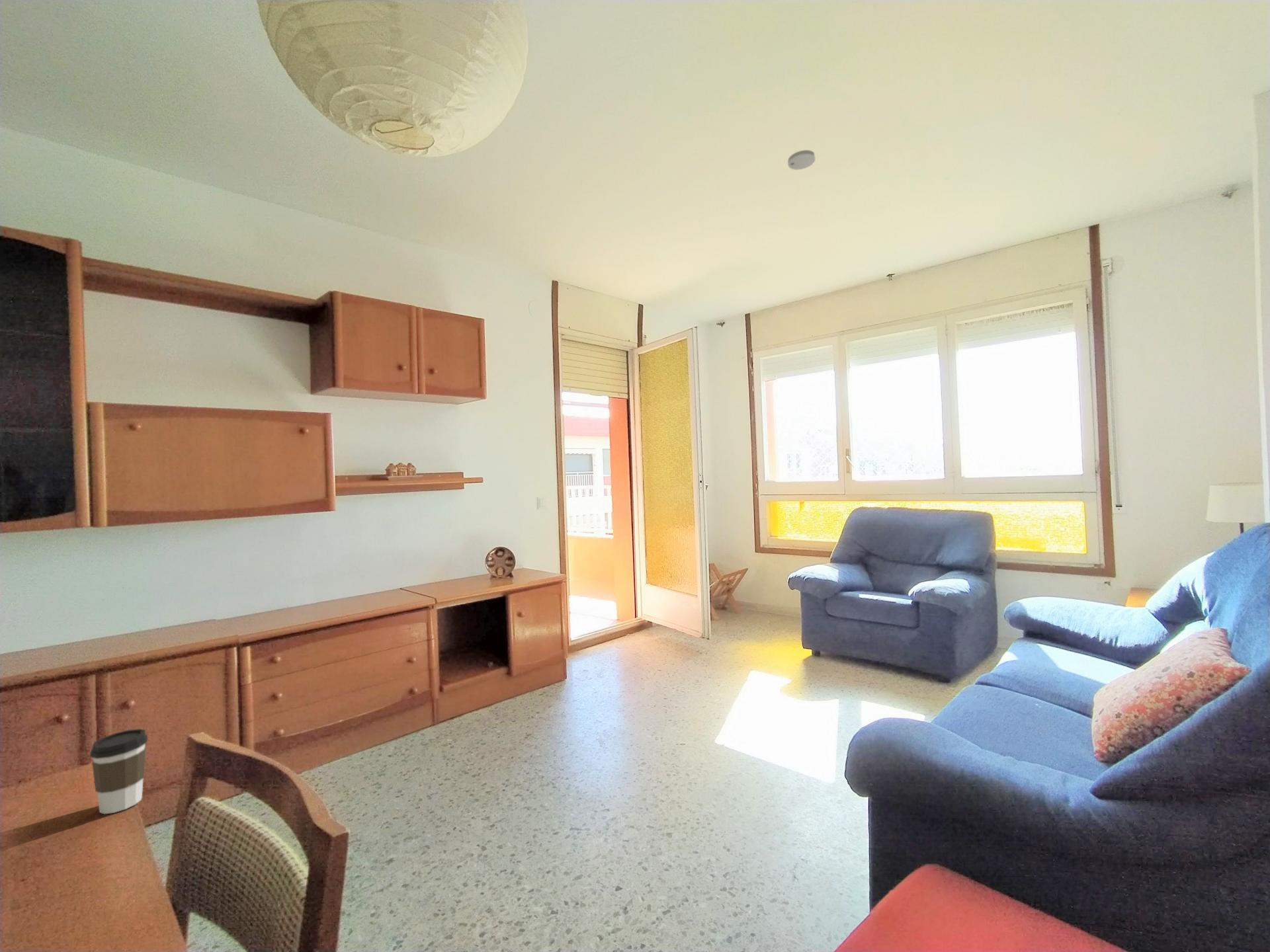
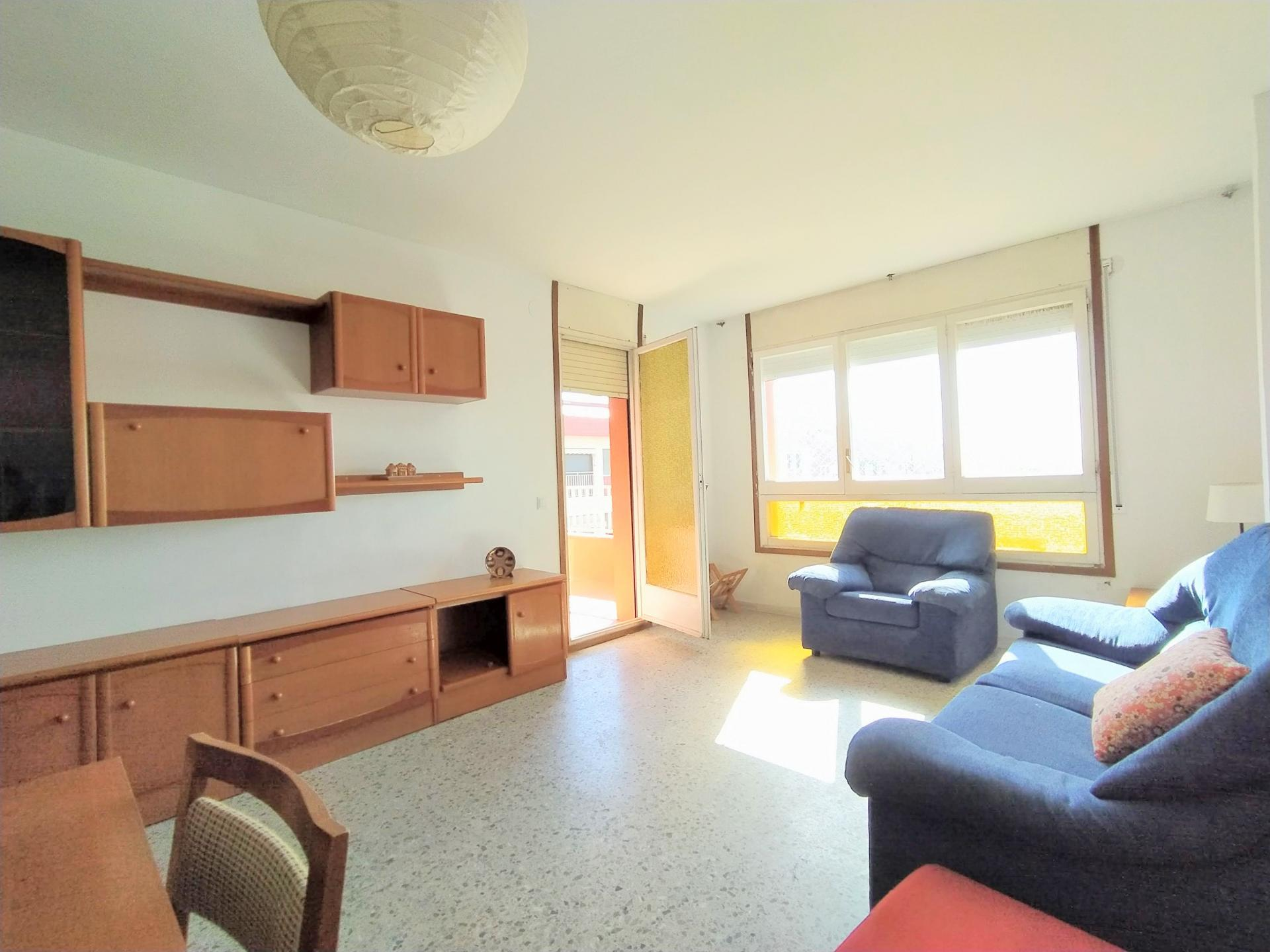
- coffee cup [89,728,148,814]
- smoke detector [787,149,816,171]
